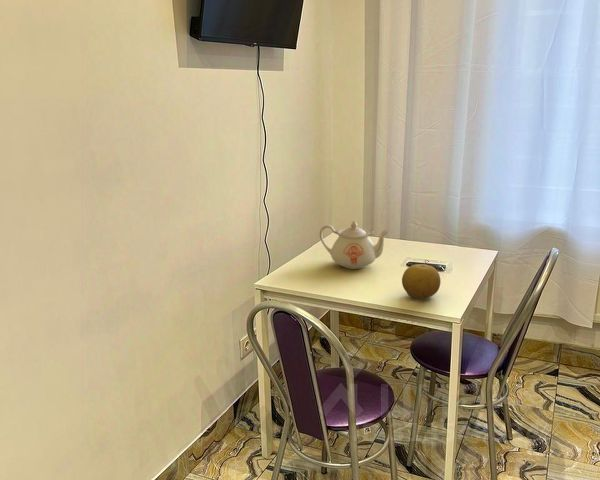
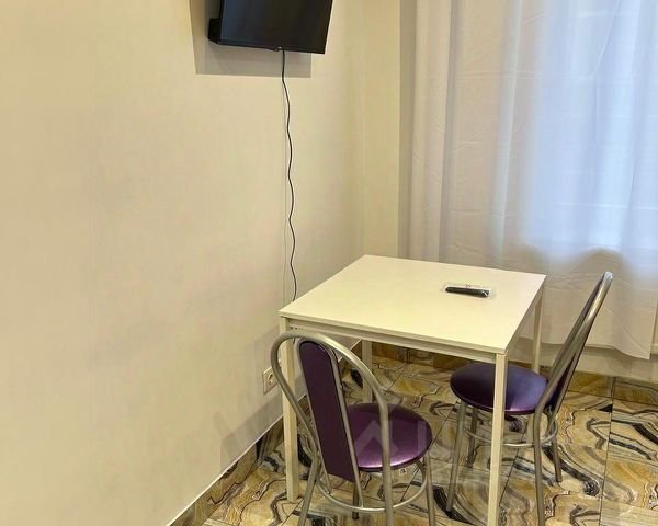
- fruit [401,263,441,300]
- teapot [319,220,389,270]
